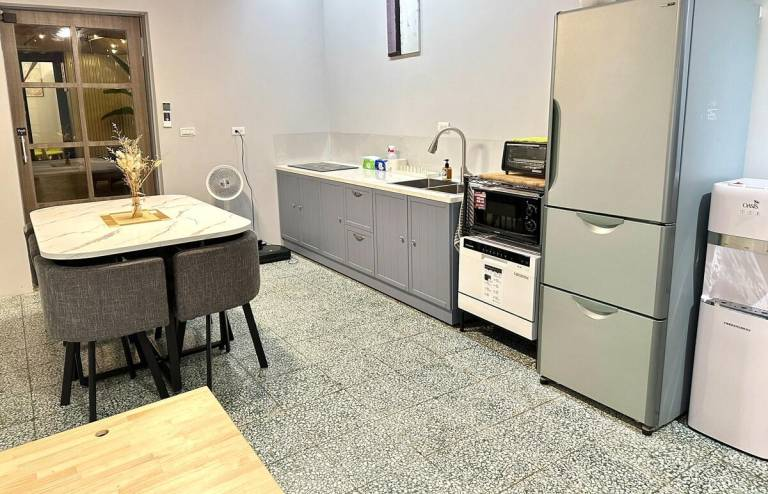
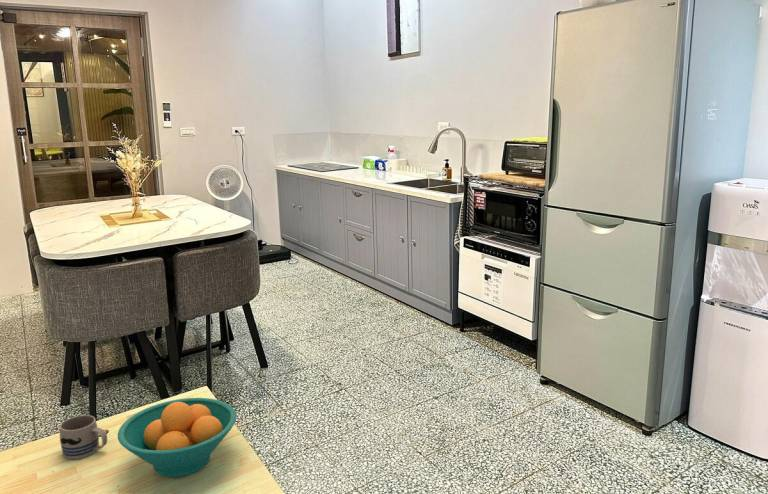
+ fruit bowl [117,397,238,478]
+ mug [59,414,108,460]
